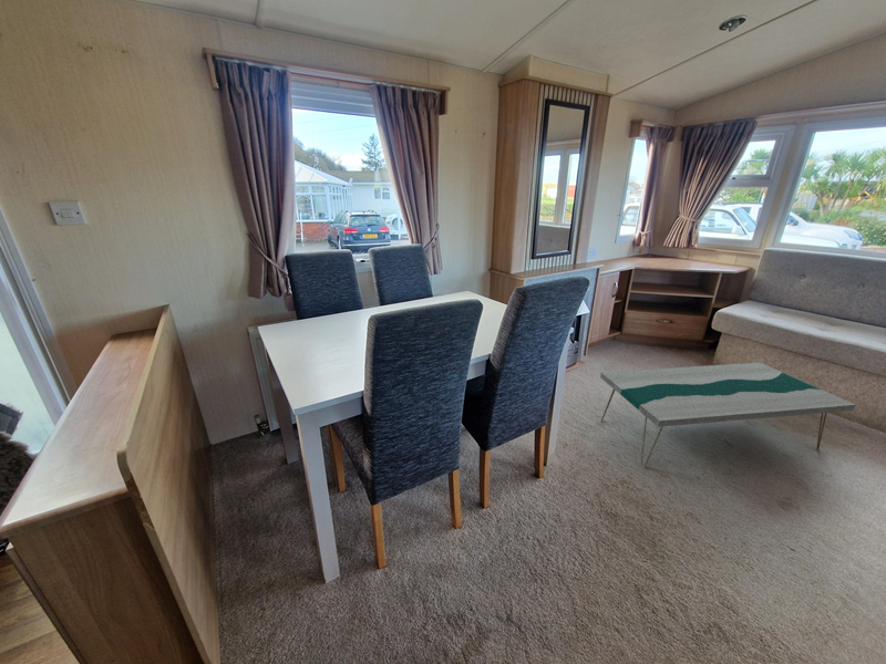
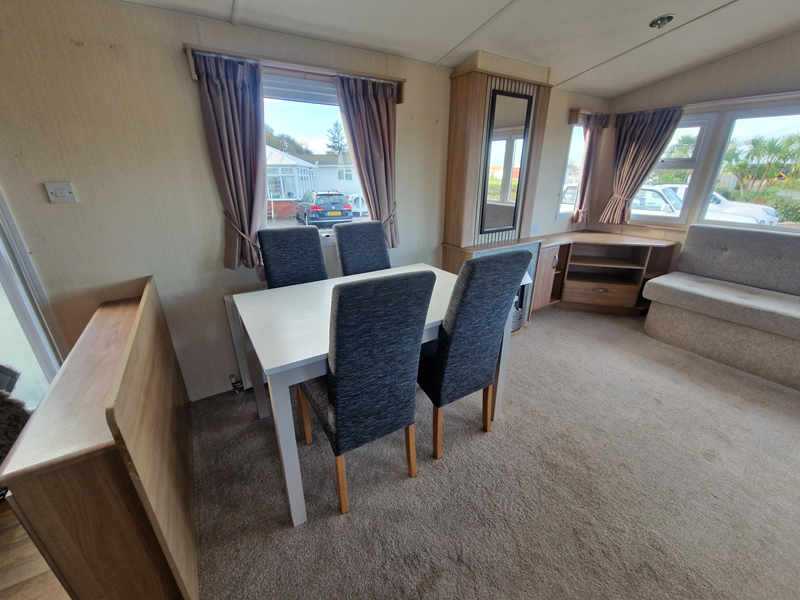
- coffee table [599,362,856,468]
